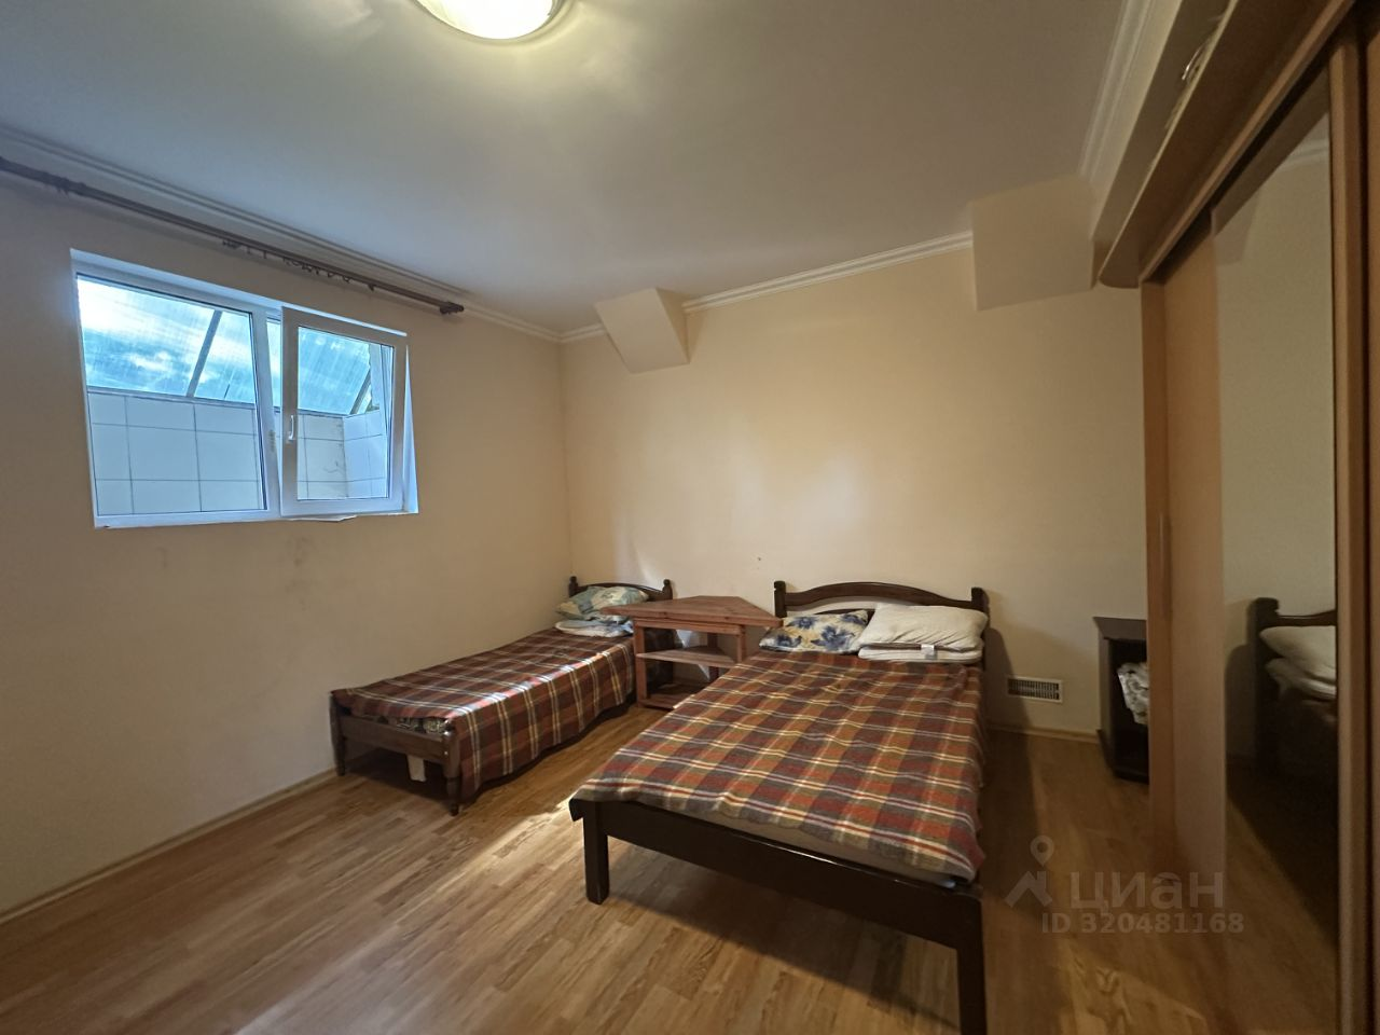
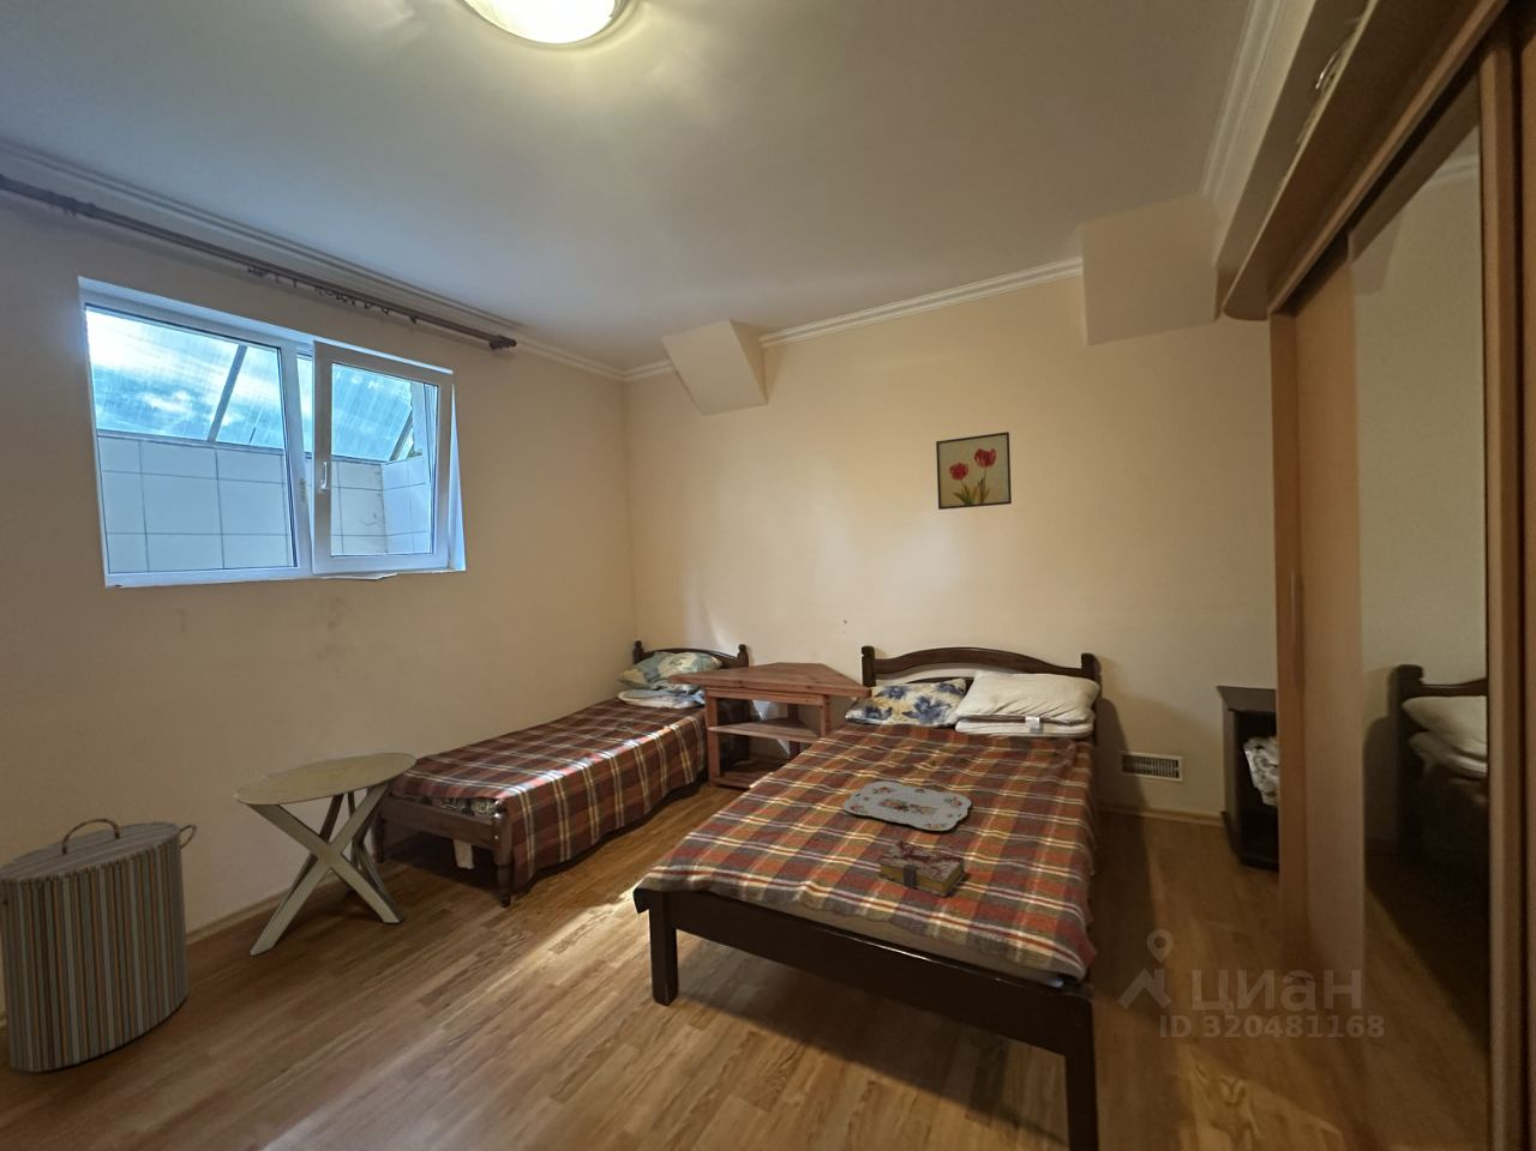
+ book [877,839,966,900]
+ wall art [935,430,1012,510]
+ serving tray [842,781,972,832]
+ side table [232,752,417,956]
+ laundry hamper [0,817,198,1074]
